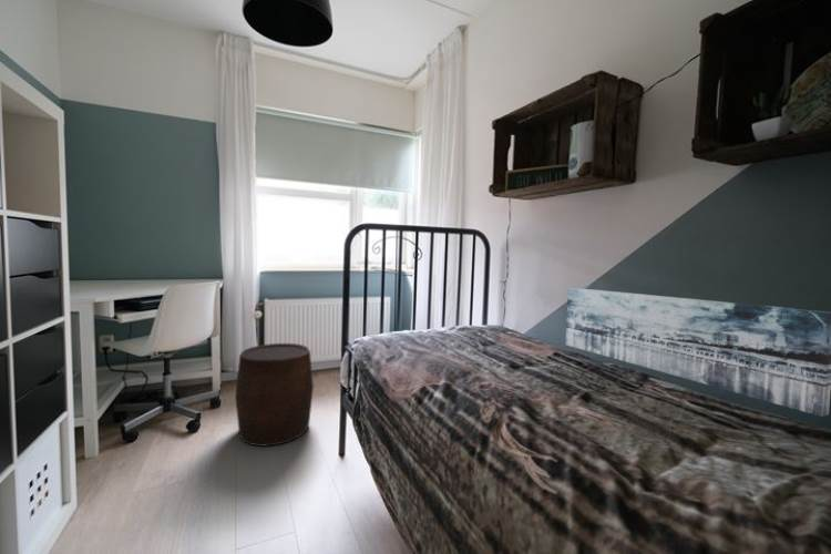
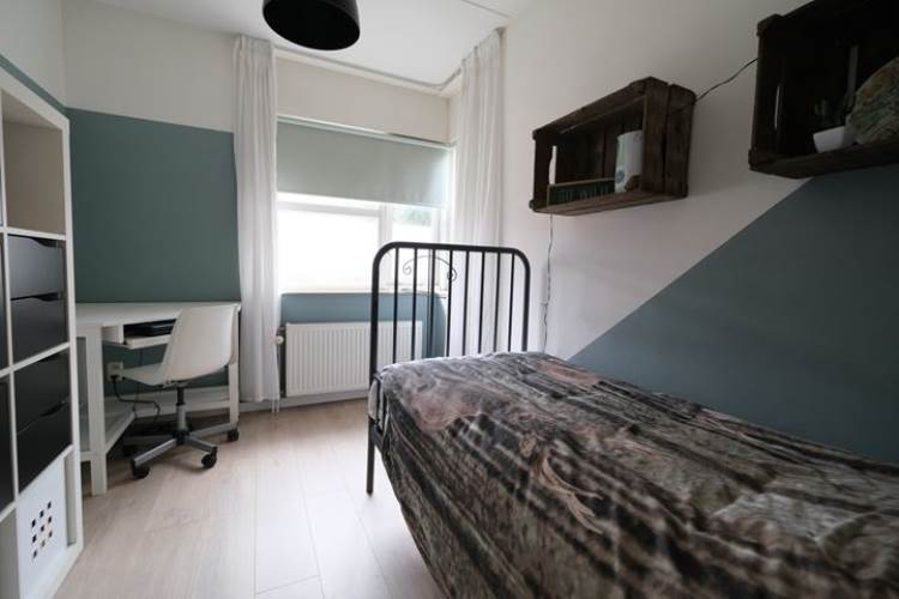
- wall art [565,287,831,418]
- stool [234,342,315,448]
